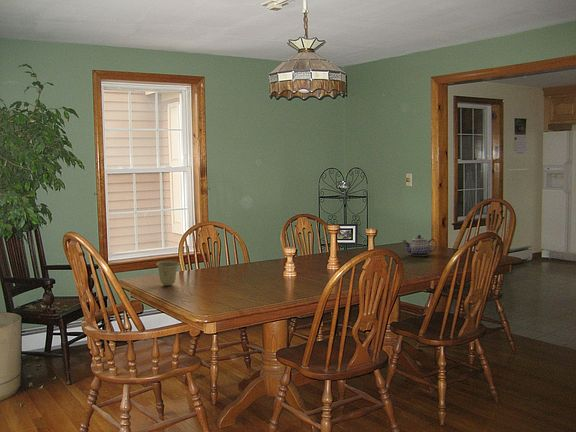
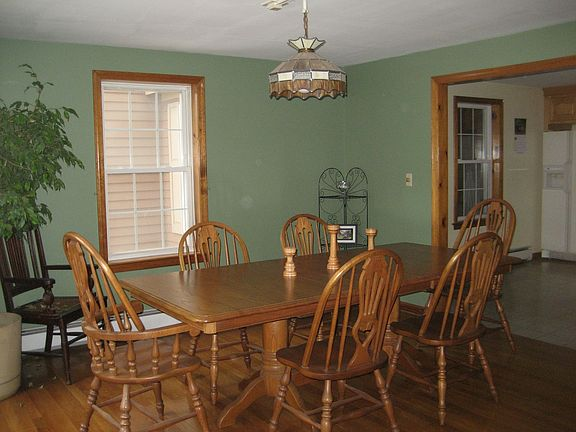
- teapot [402,234,438,257]
- cup [155,260,181,287]
